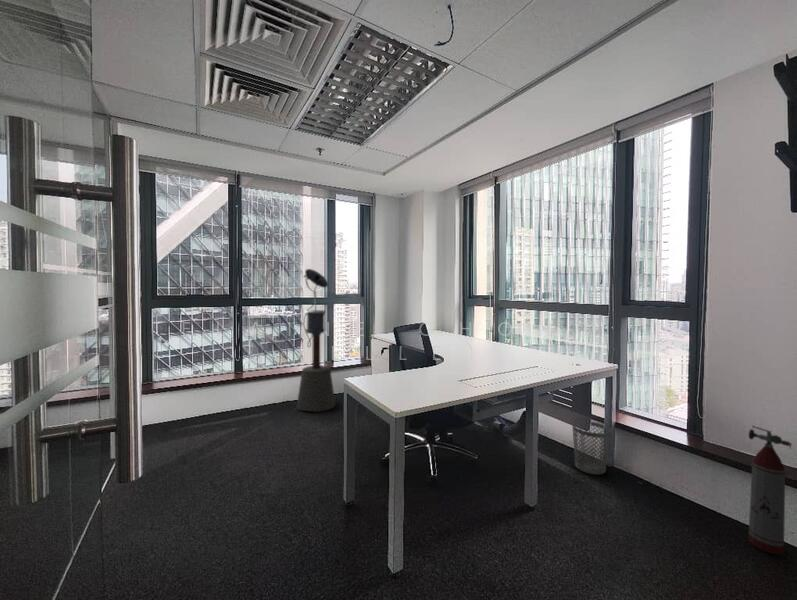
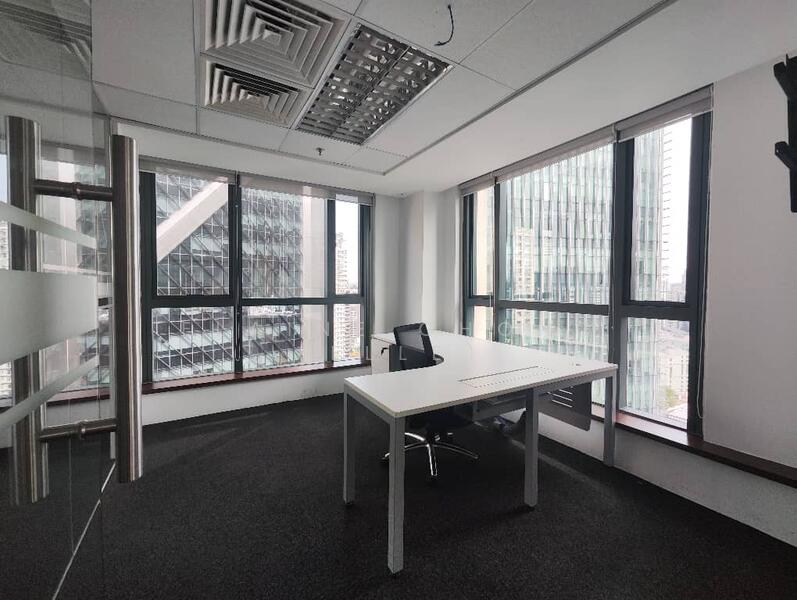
- fire extinguisher [747,425,792,556]
- wastebasket [571,421,611,475]
- floor lamp [296,268,336,413]
